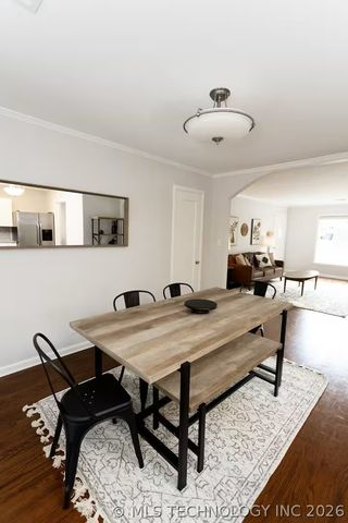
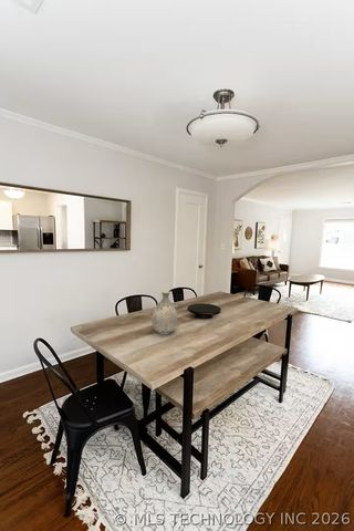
+ vase [150,290,178,335]
